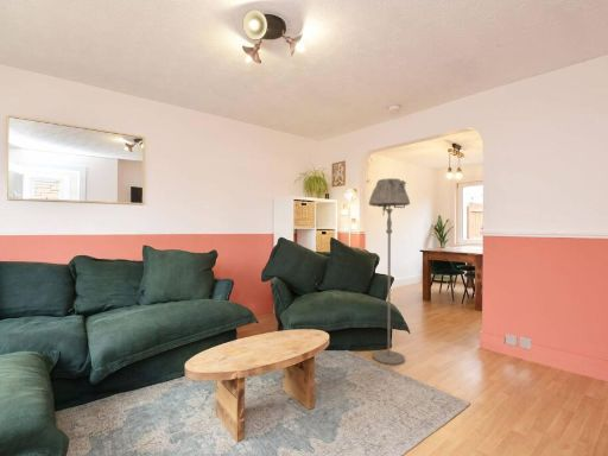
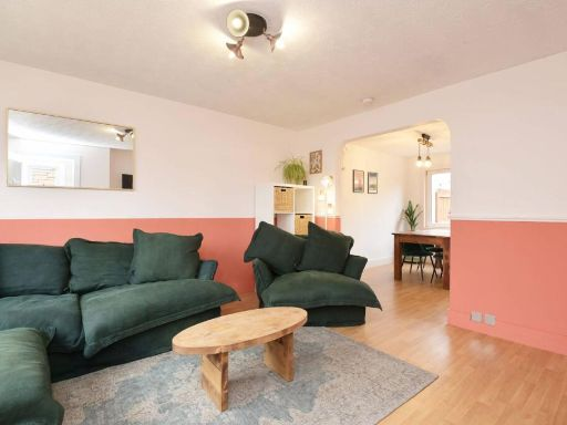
- floor lamp [368,177,411,366]
